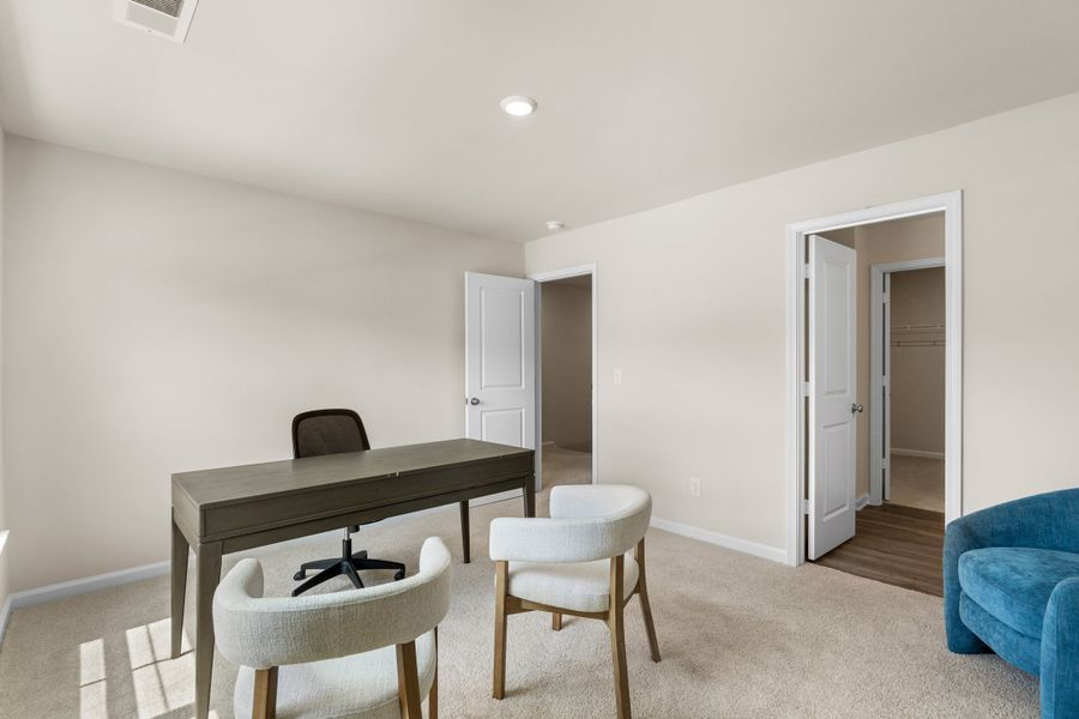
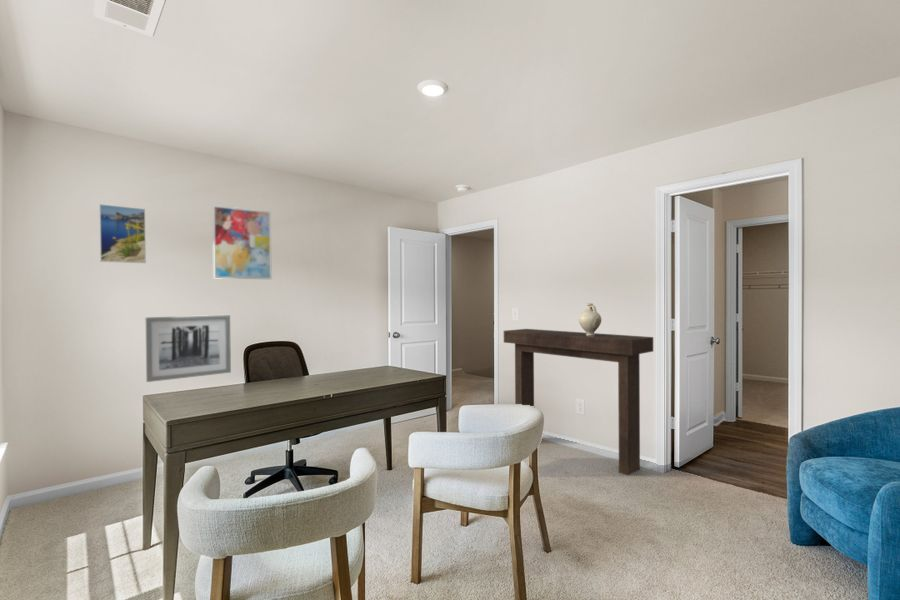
+ decorative vase [578,302,602,336]
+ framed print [98,203,147,264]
+ wall art [211,204,273,280]
+ wall art [144,314,232,383]
+ console table [503,328,654,476]
